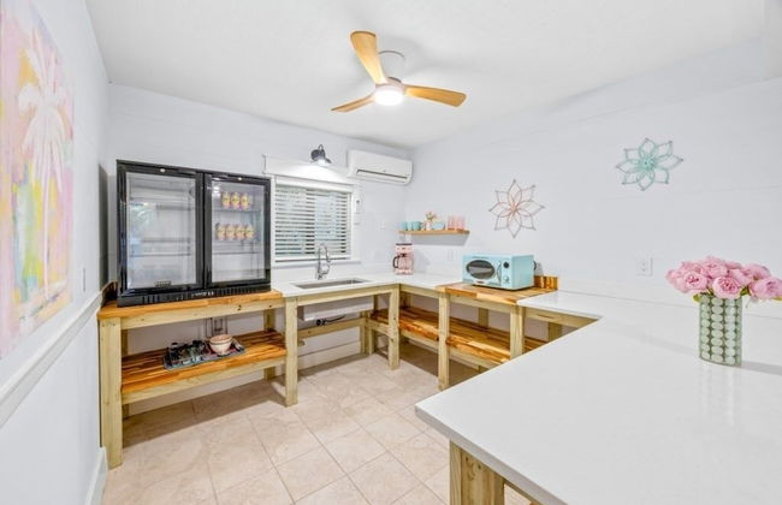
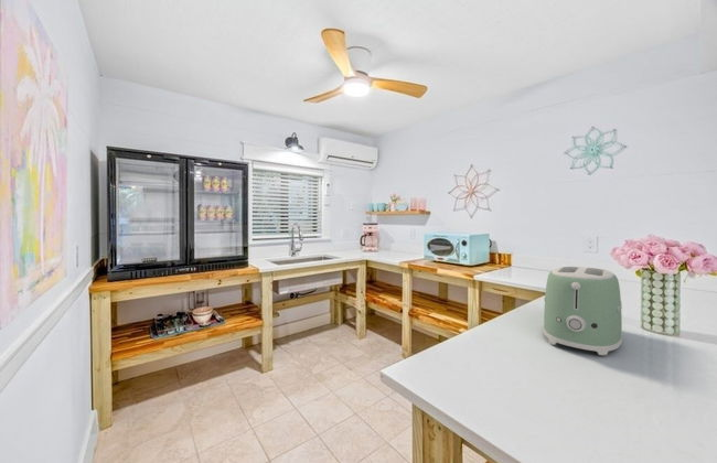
+ toaster [543,266,623,356]
